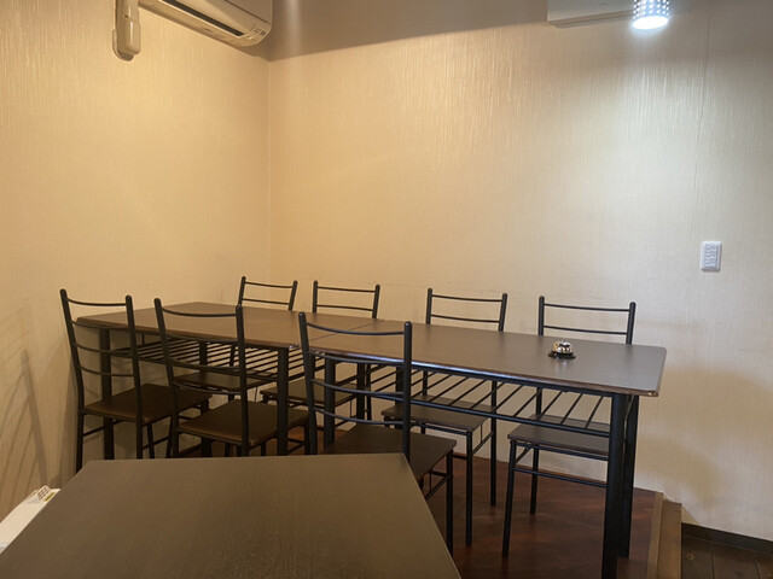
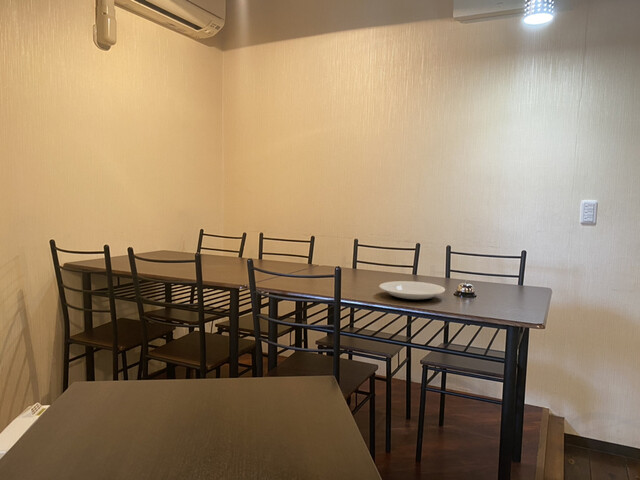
+ plate [379,280,446,303]
